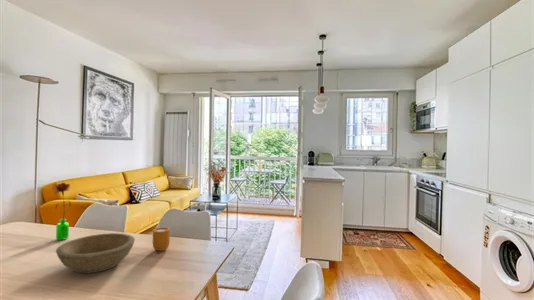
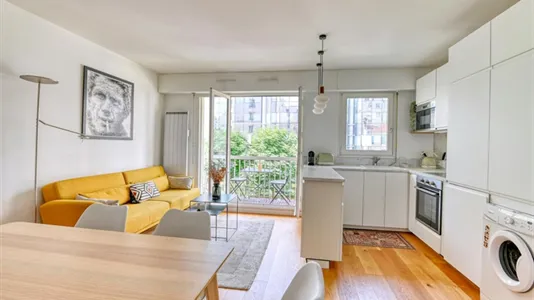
- flower [52,182,72,241]
- bowl [55,232,136,274]
- mug [152,226,171,252]
